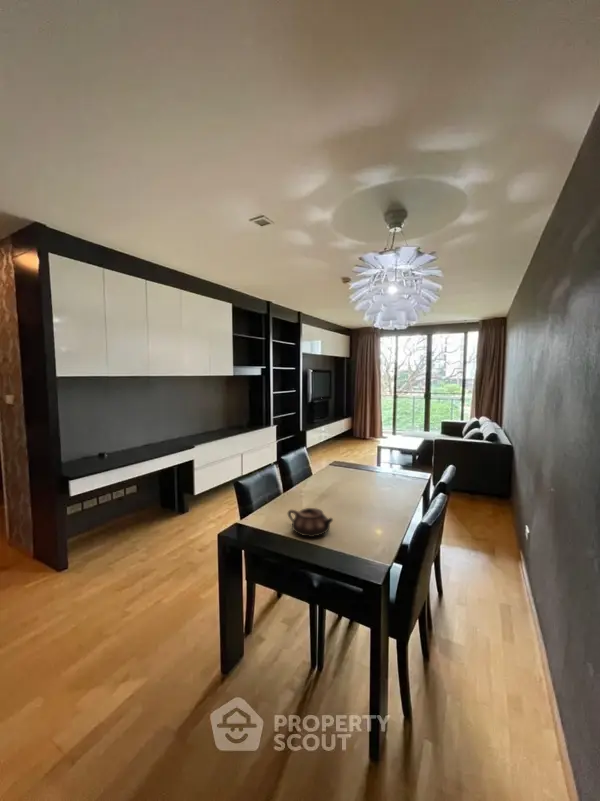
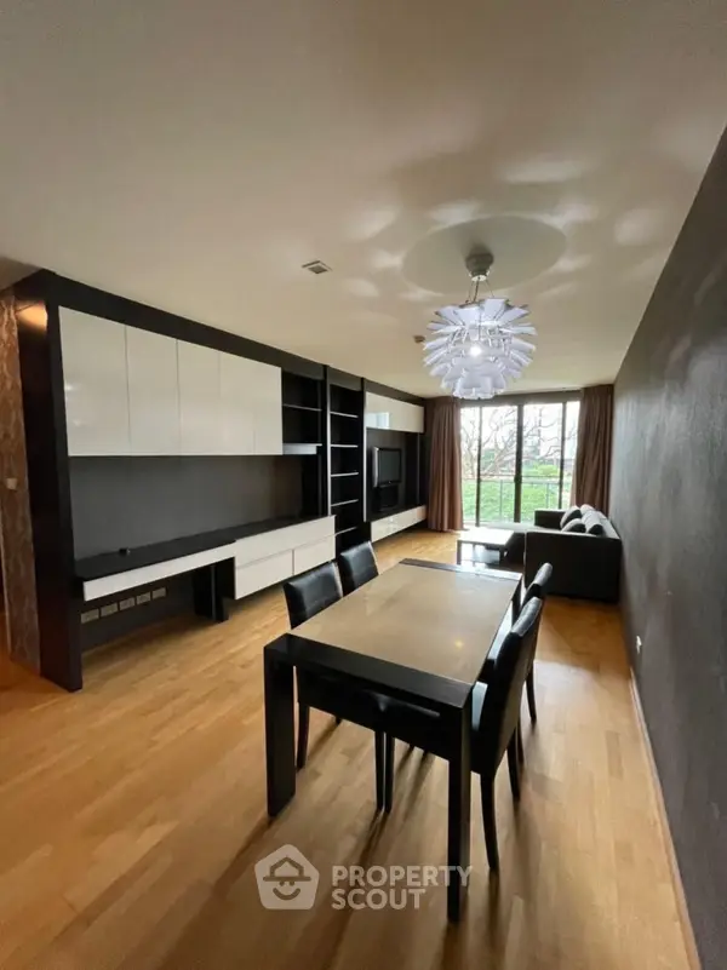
- teapot [287,507,334,538]
